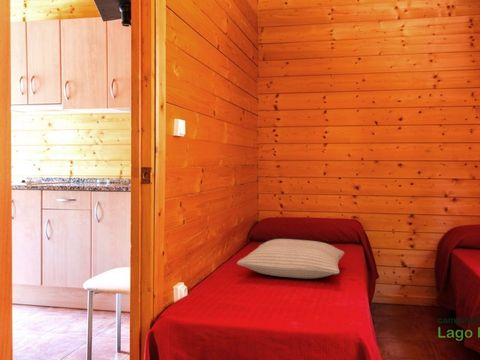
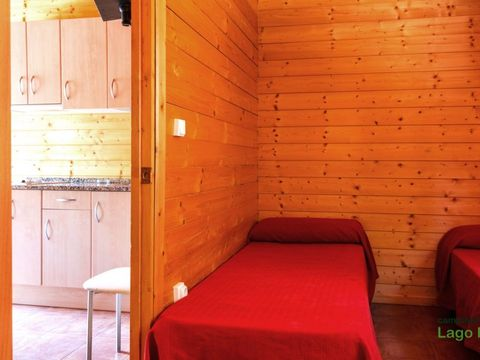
- pillow [236,238,345,279]
